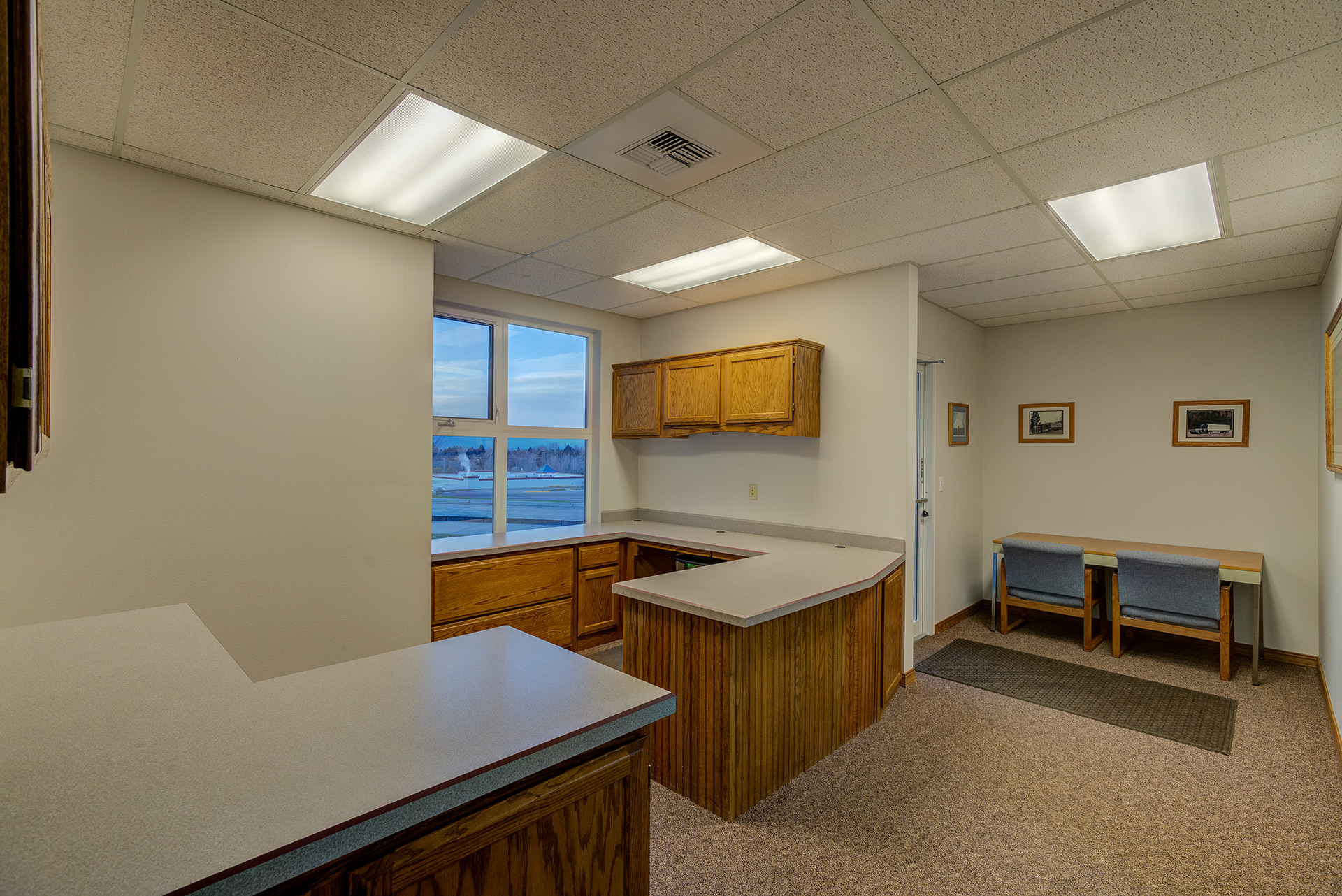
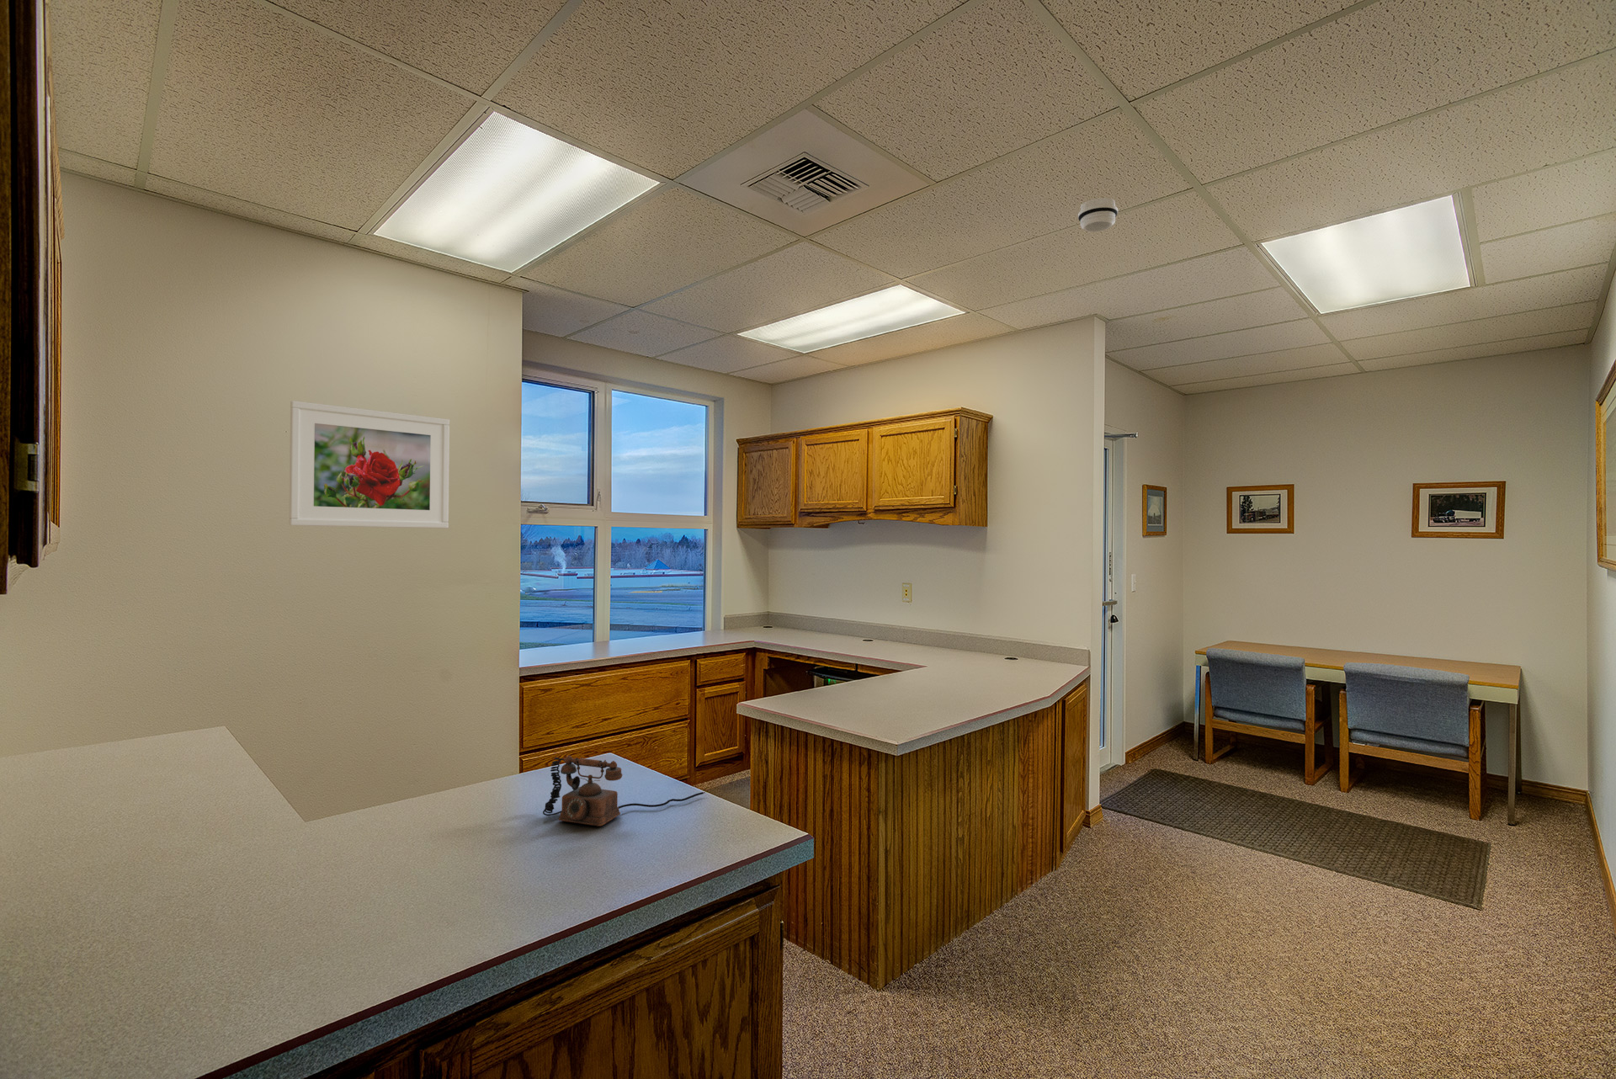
+ telephone [542,755,706,826]
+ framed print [289,400,450,530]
+ smoke detector [1078,197,1119,234]
